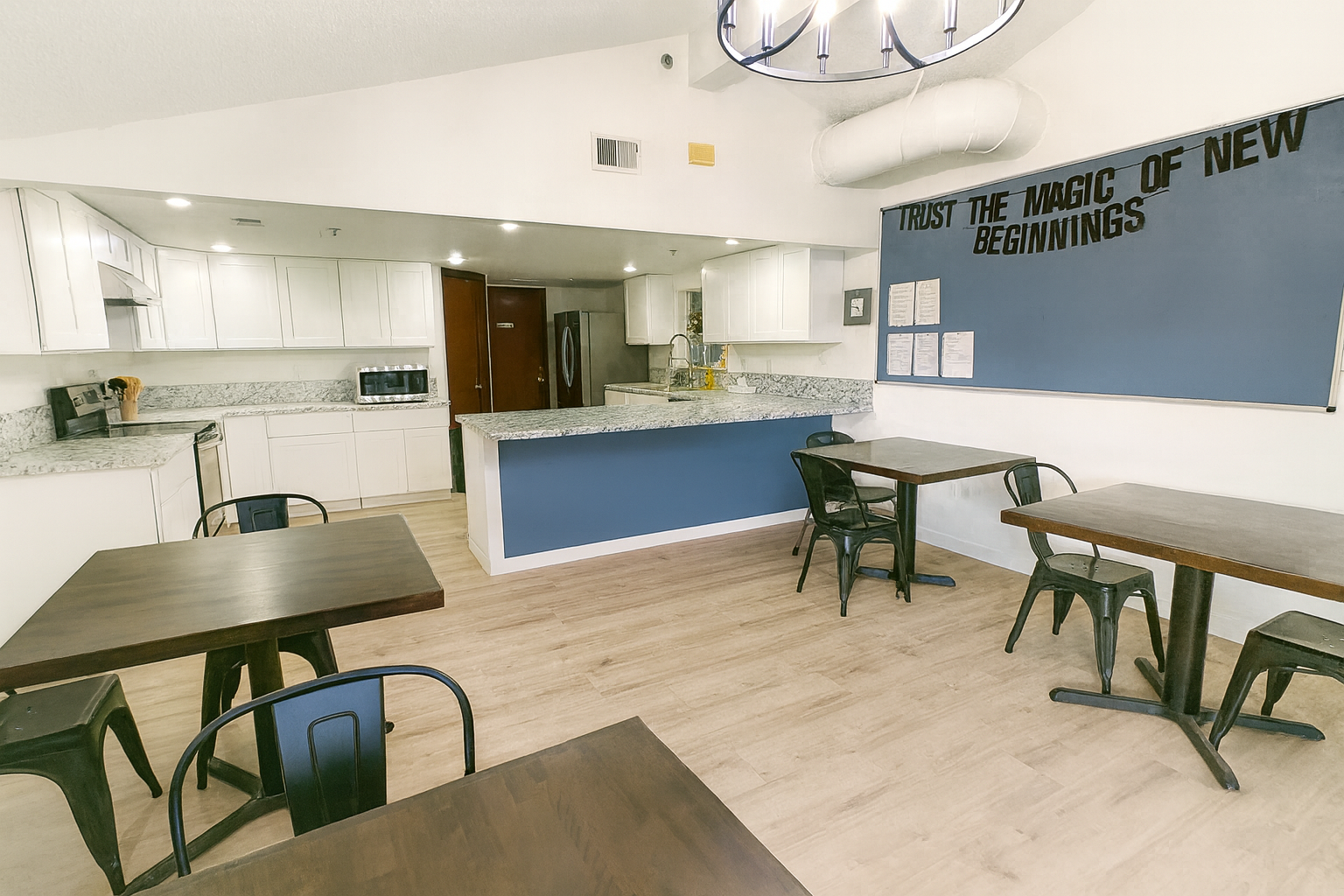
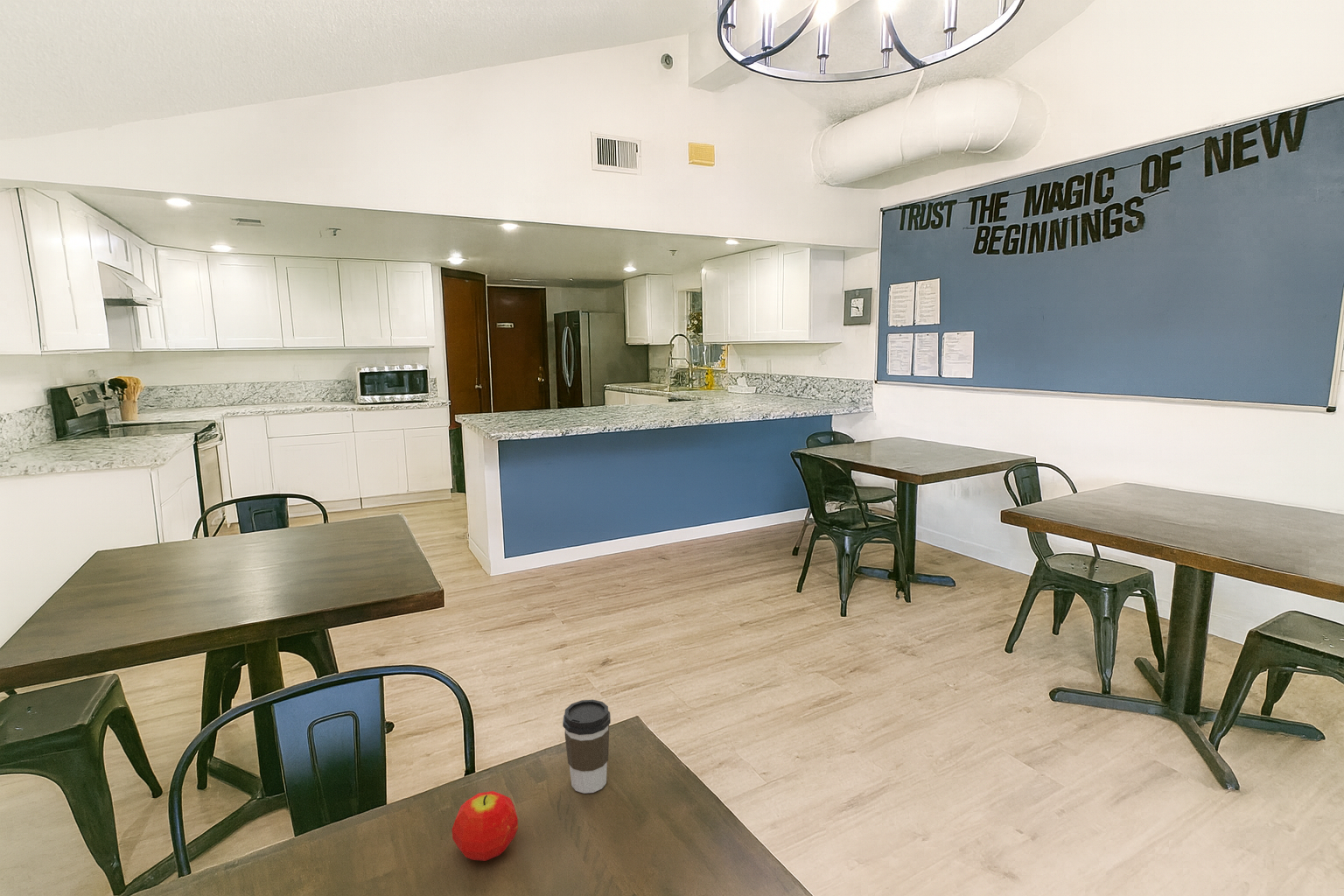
+ fruit [451,790,519,862]
+ coffee cup [562,699,612,795]
